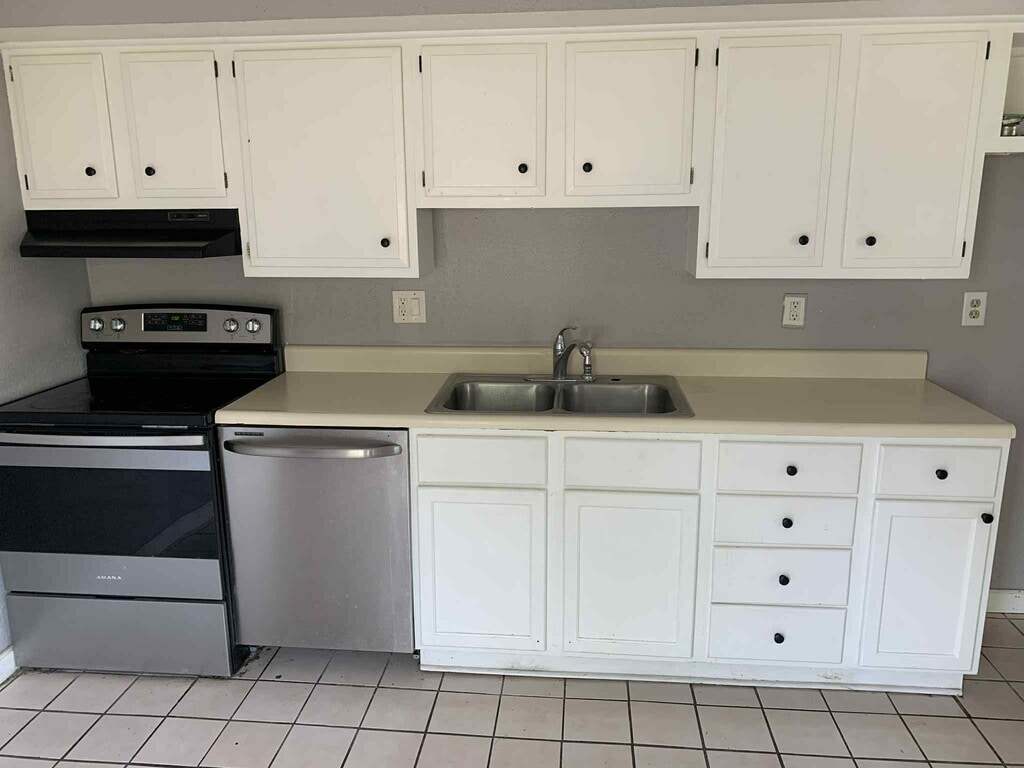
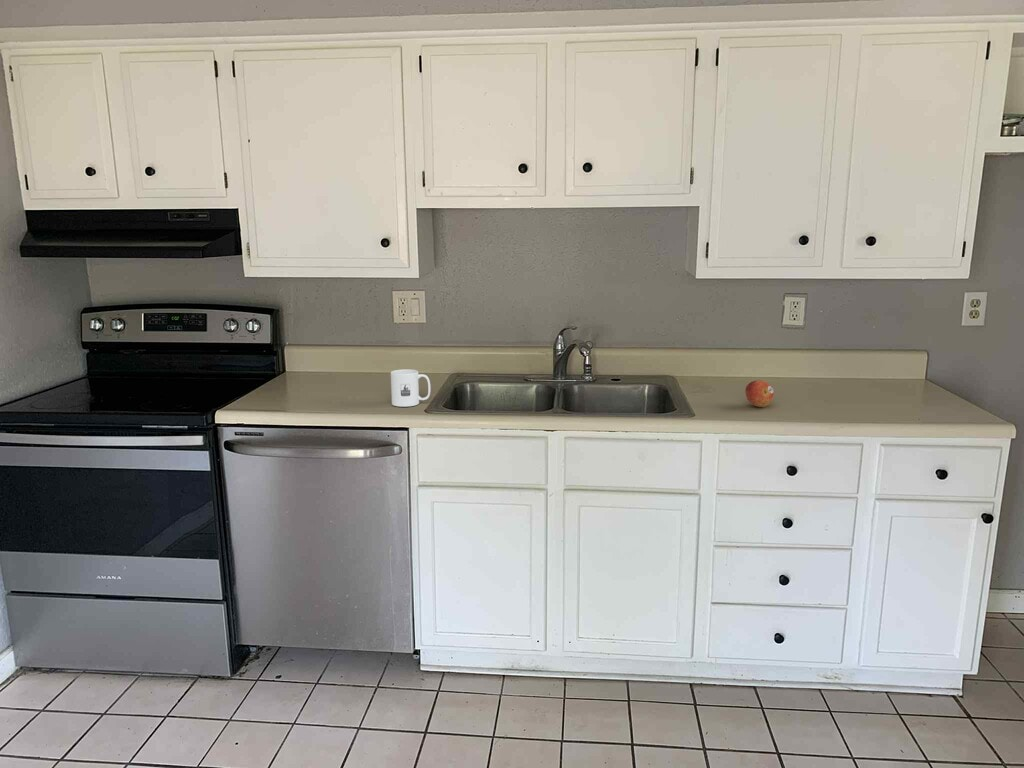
+ fruit [744,379,775,408]
+ mug [390,368,432,408]
